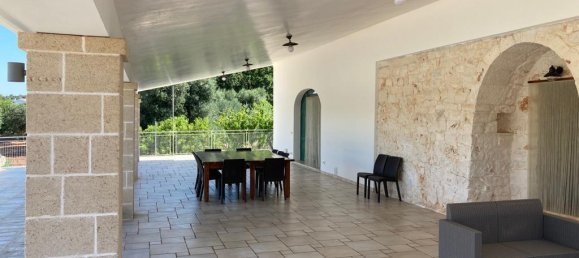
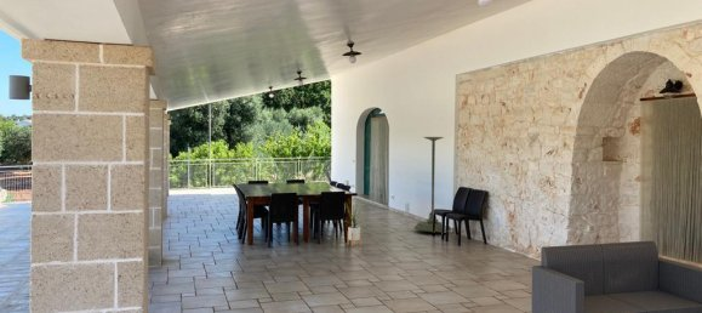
+ plant stand [413,136,452,233]
+ house plant [343,198,367,247]
